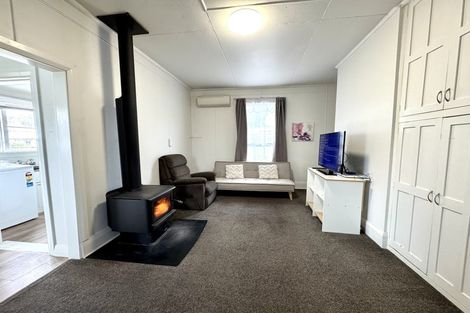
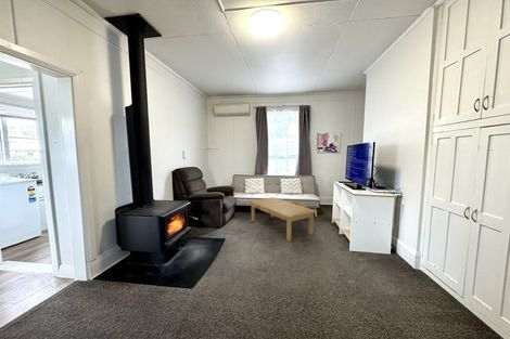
+ coffee table [247,196,318,242]
